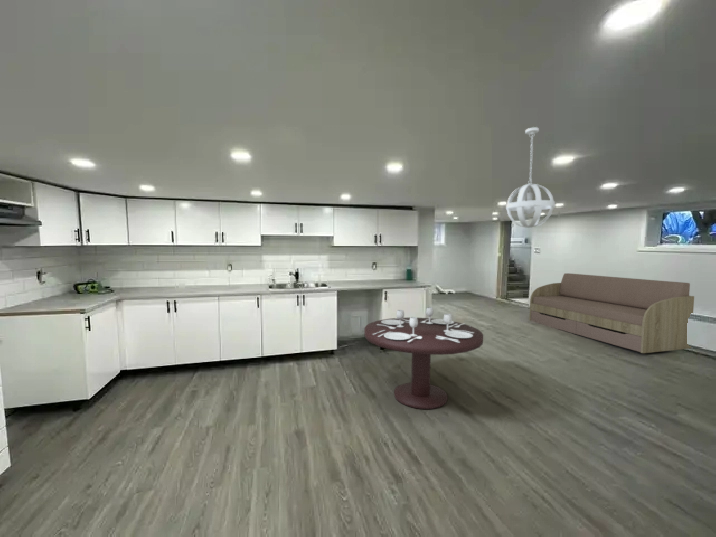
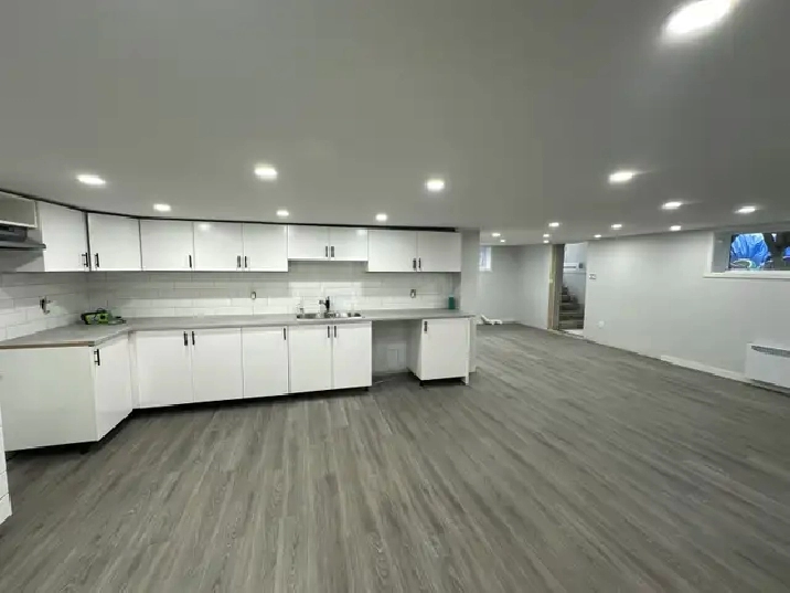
- pendant light [505,126,556,229]
- sofa [528,272,695,354]
- dining table [363,306,484,410]
